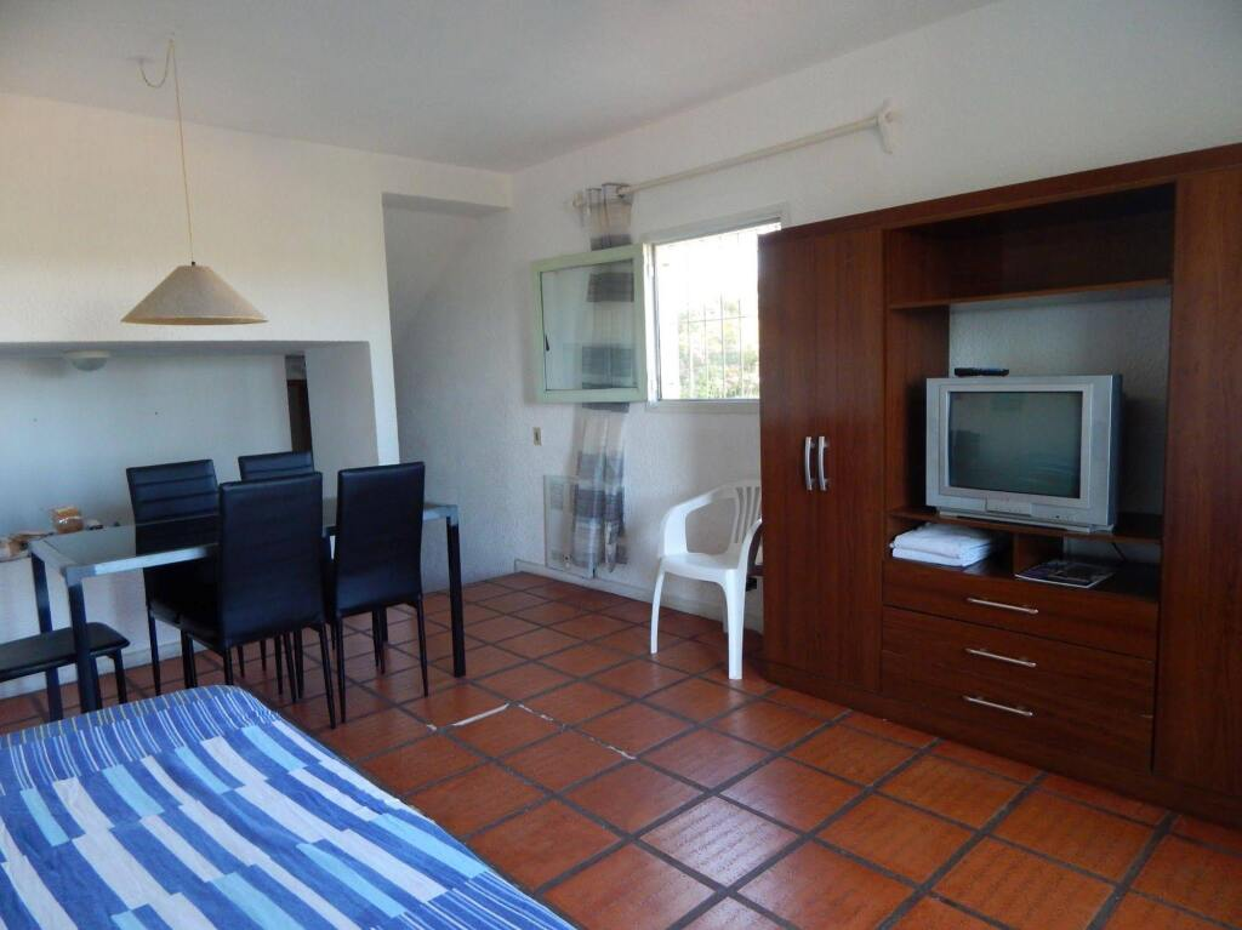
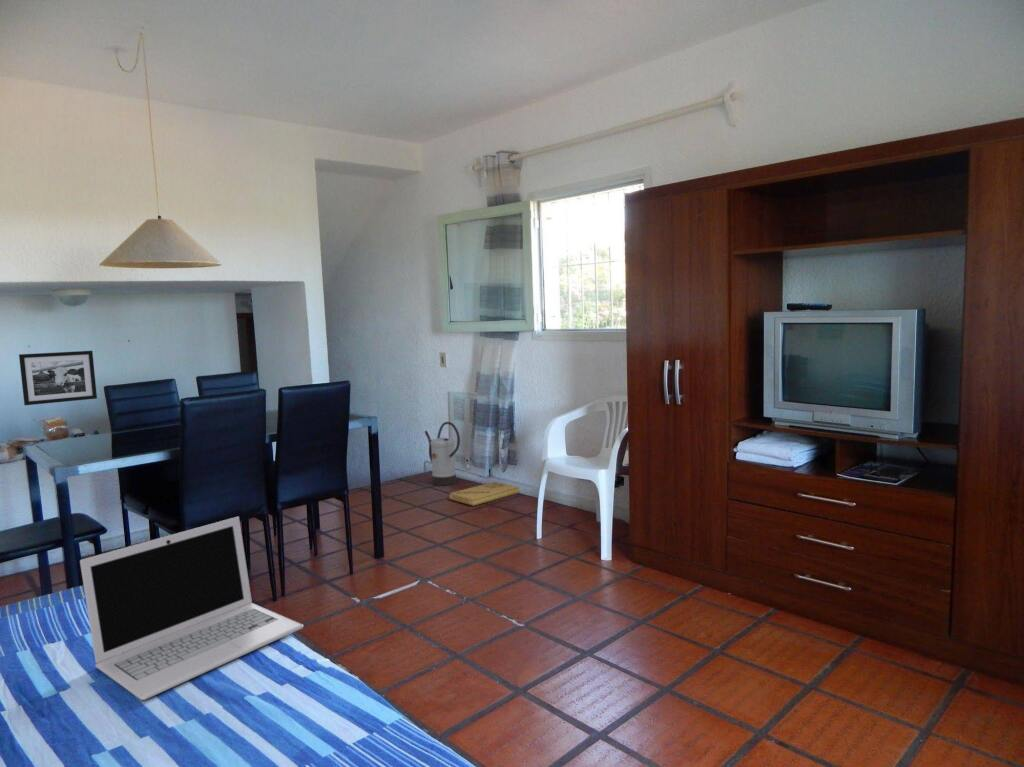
+ watering can [423,421,461,487]
+ picture frame [18,350,98,406]
+ laptop [79,516,305,701]
+ cardboard box [448,481,520,507]
